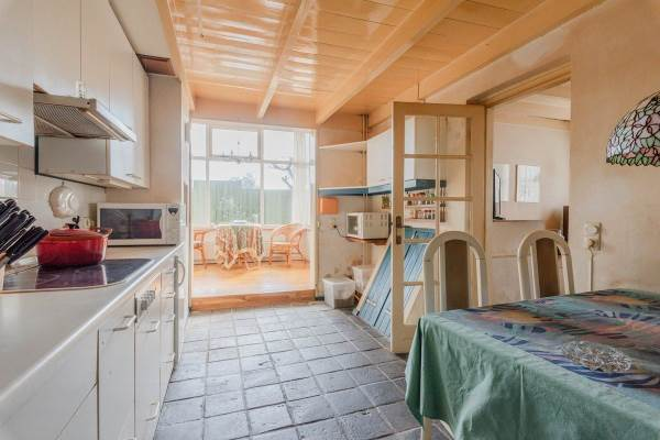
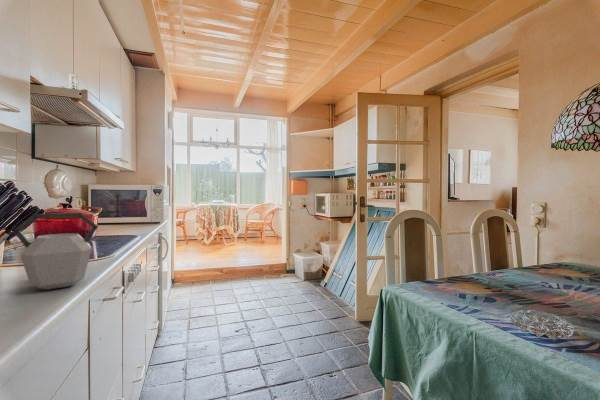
+ kettle [11,212,99,291]
